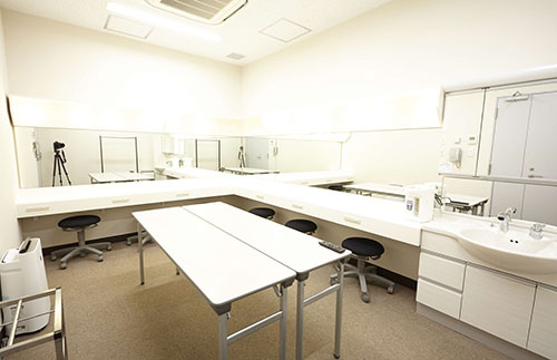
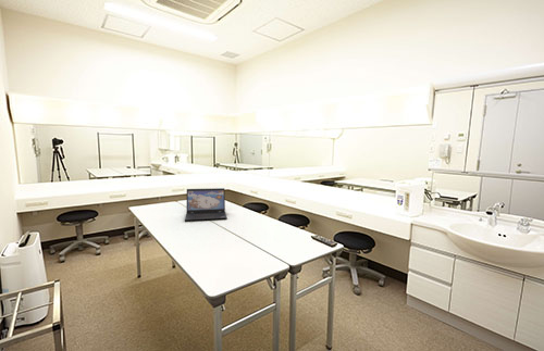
+ laptop [184,187,228,222]
